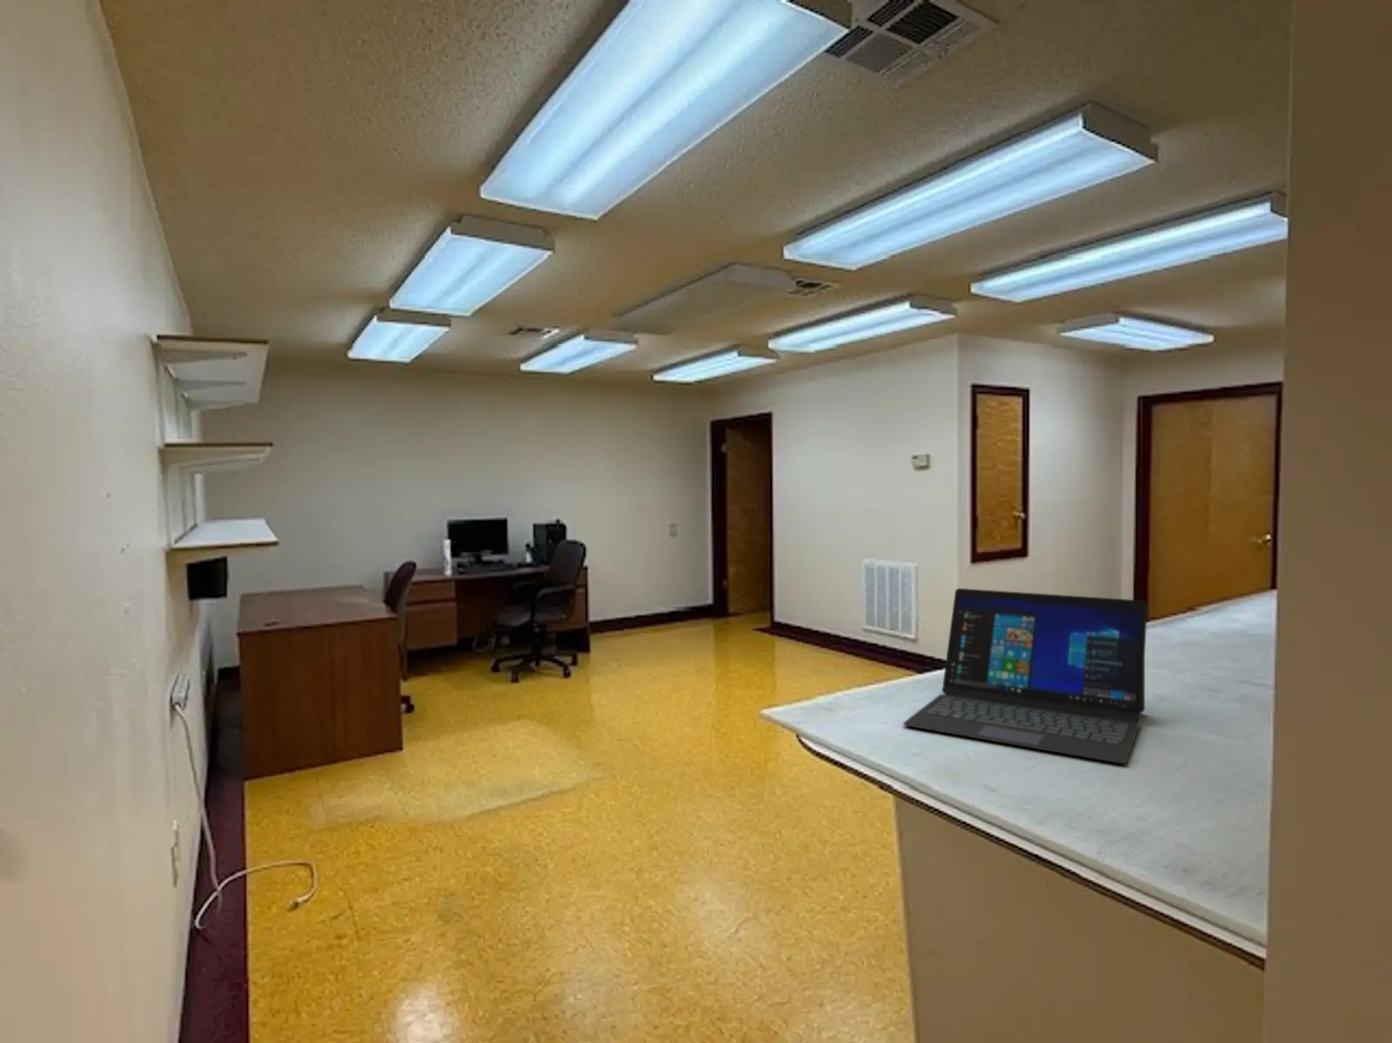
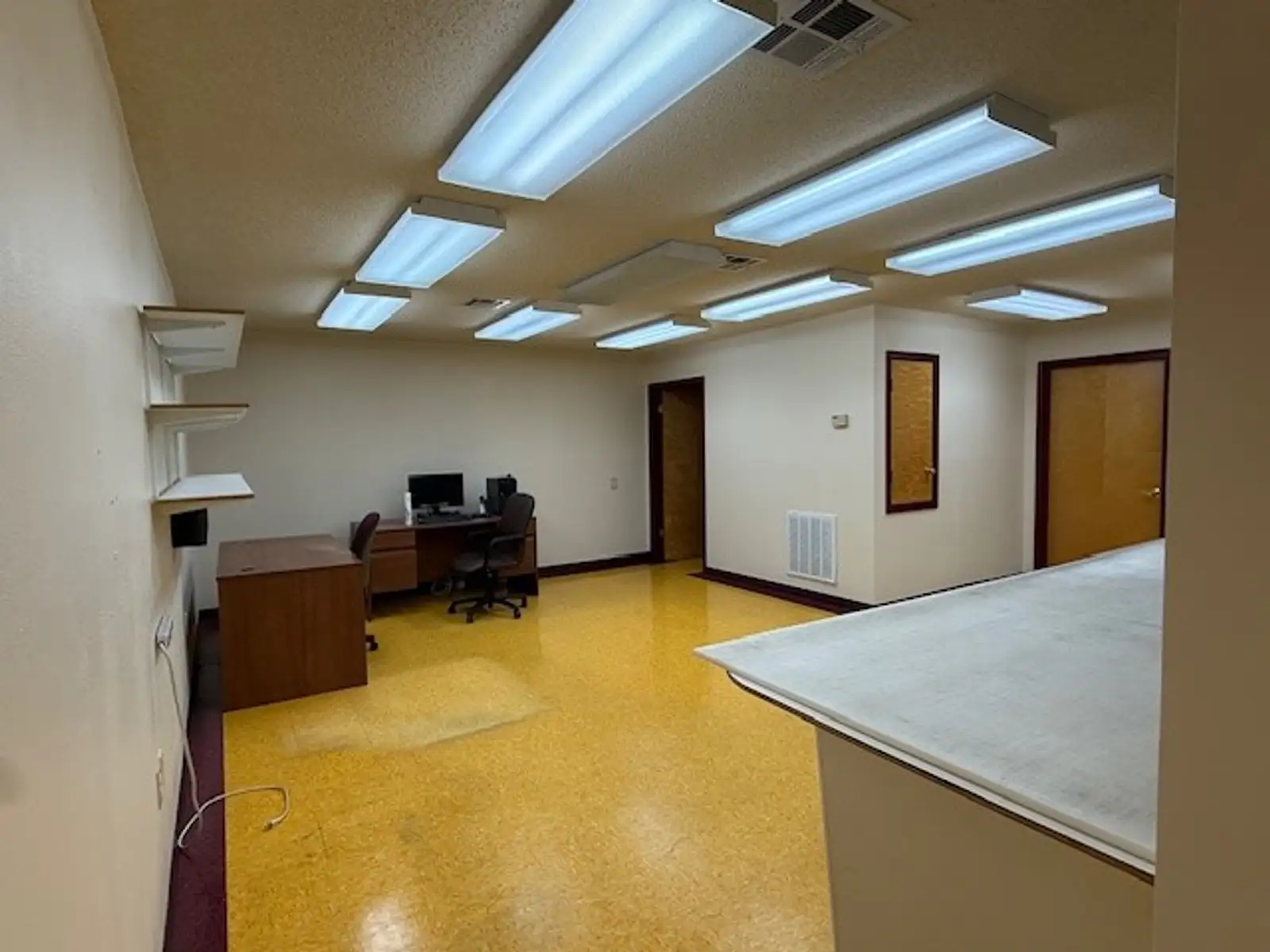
- laptop [902,587,1149,765]
